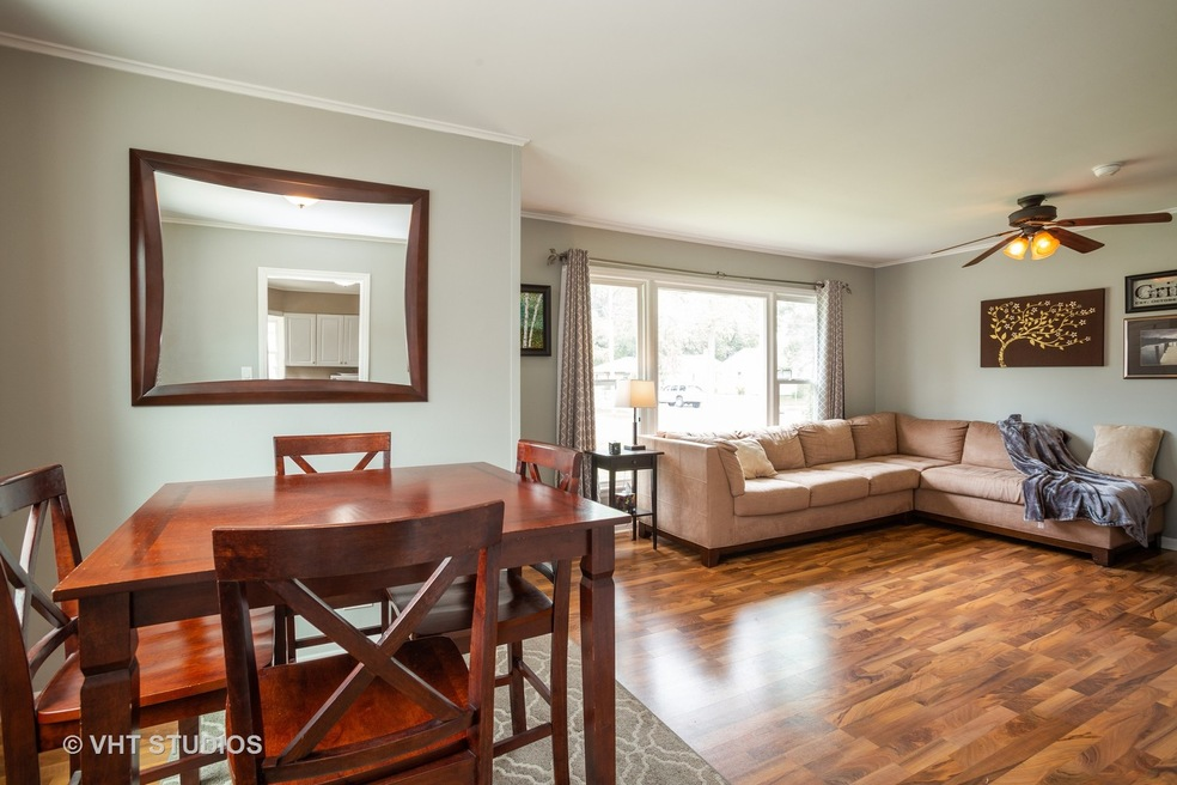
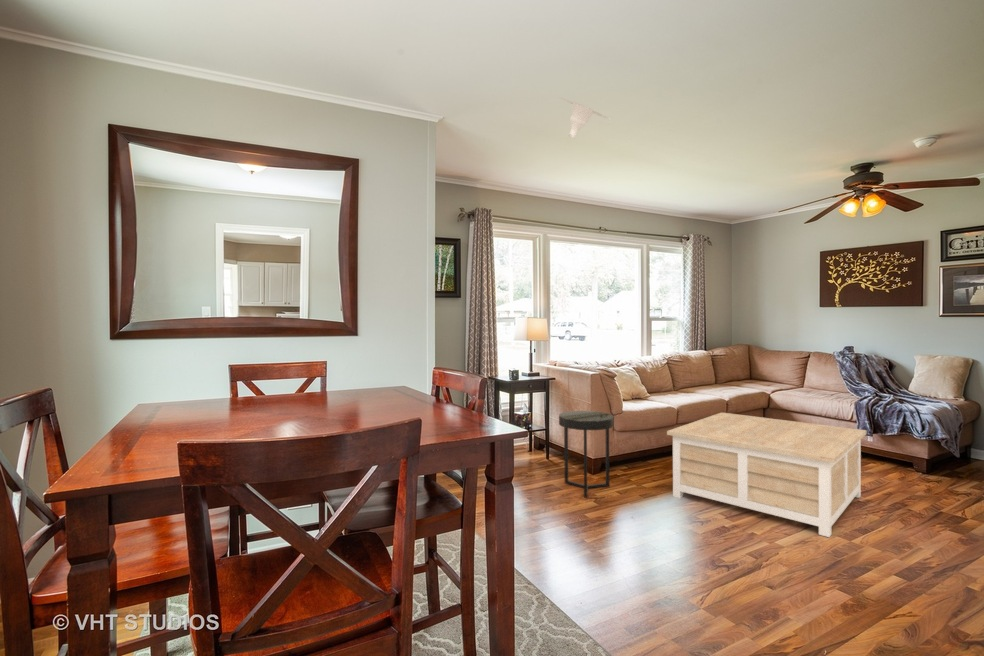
+ side table [558,410,615,499]
+ coffee table [666,411,868,538]
+ recessed light [557,96,610,139]
